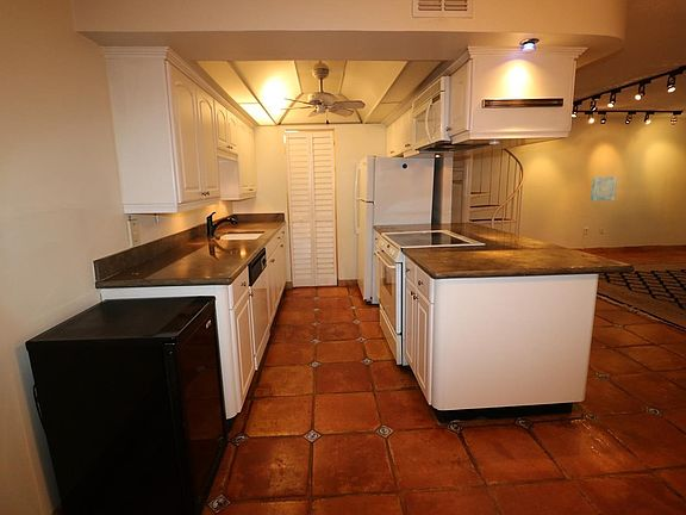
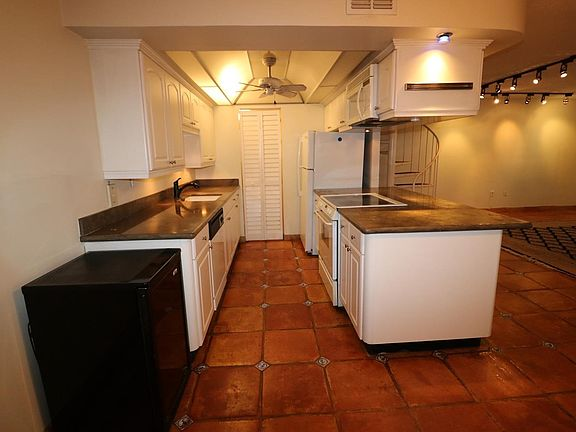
- wall art [590,175,618,201]
